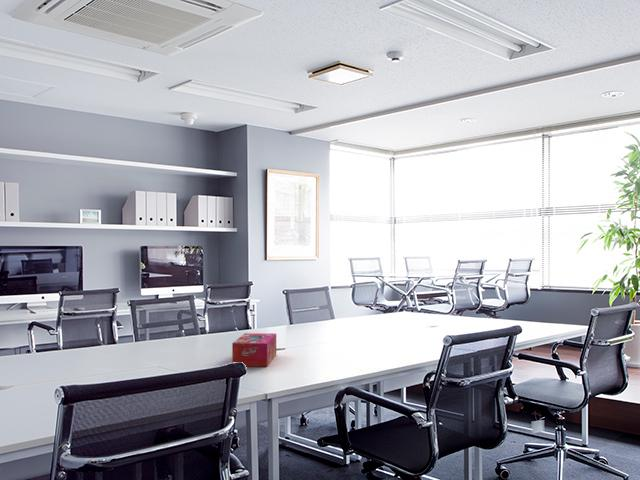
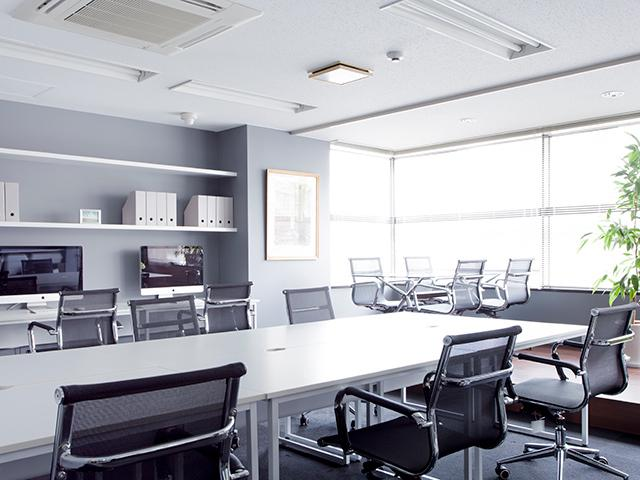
- tissue box [231,332,277,368]
